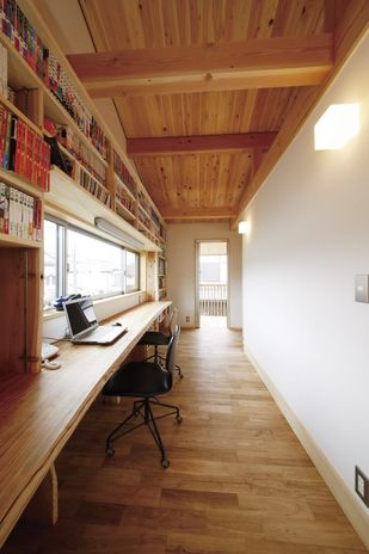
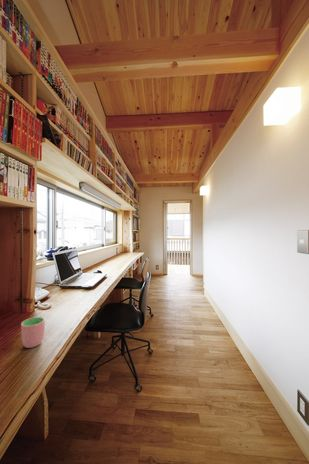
+ cup [20,316,46,349]
